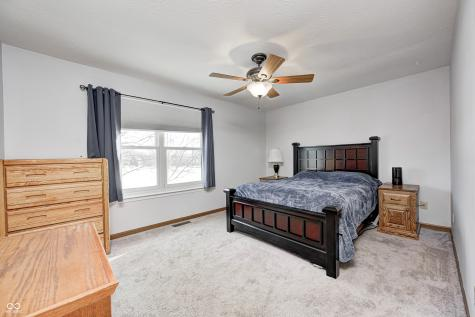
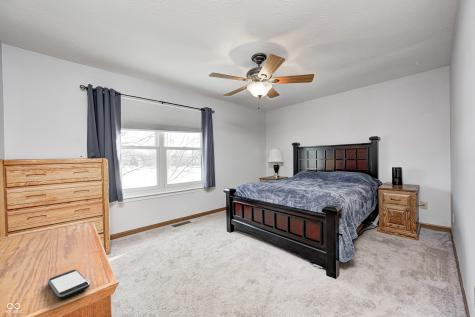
+ smartphone [47,269,91,300]
